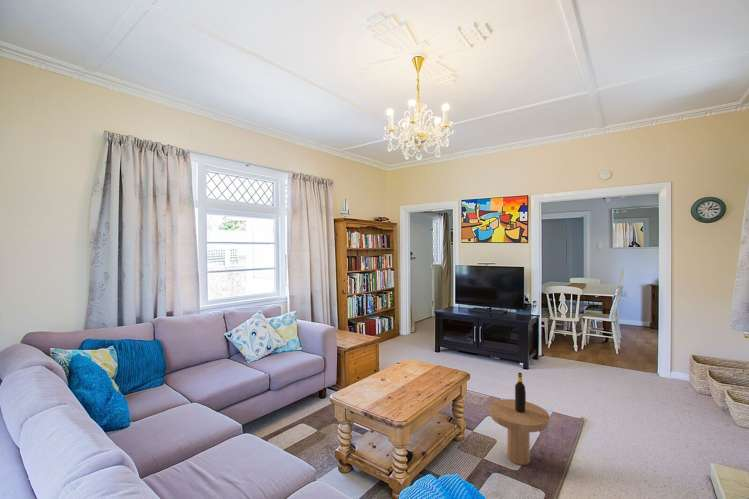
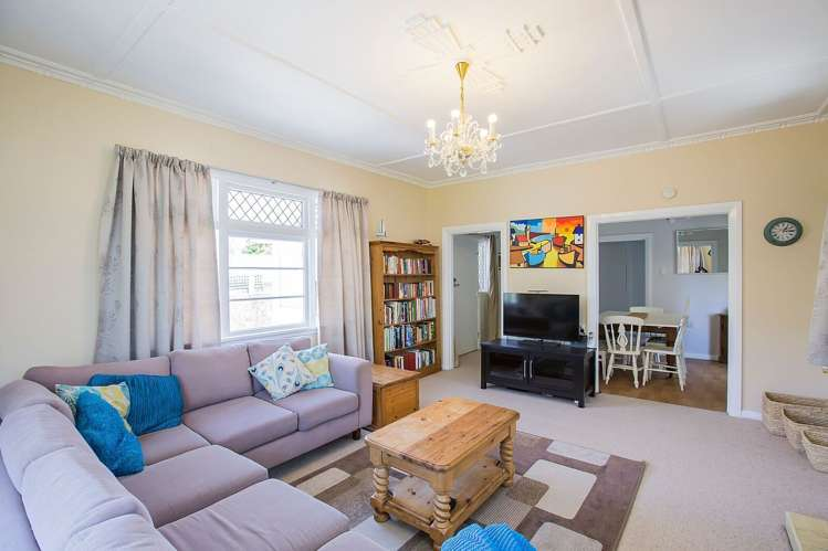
- side table [488,372,551,466]
